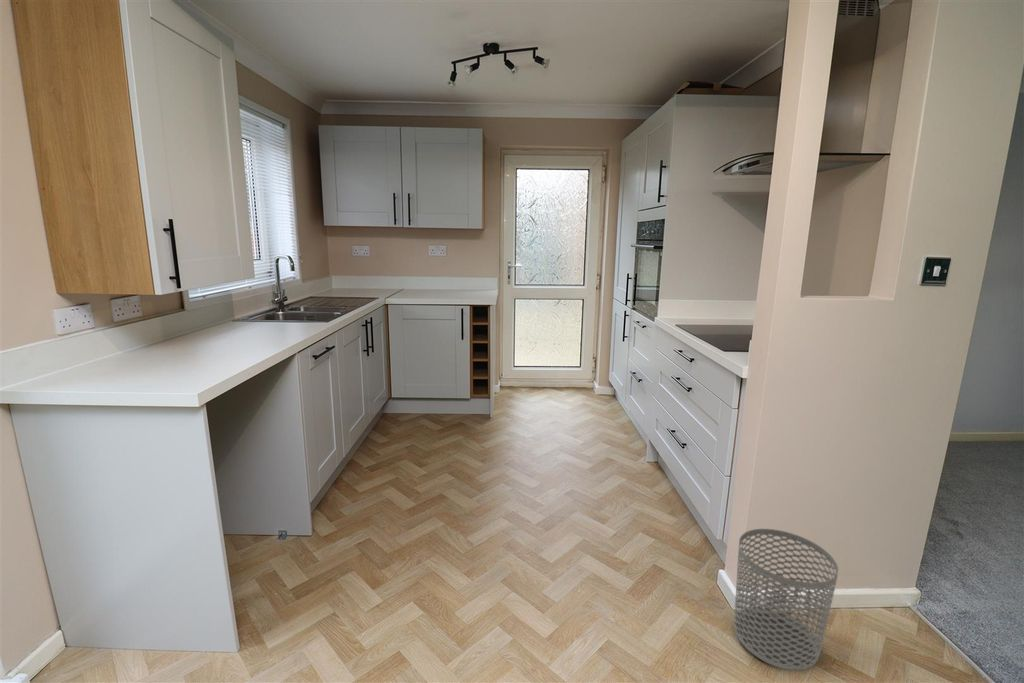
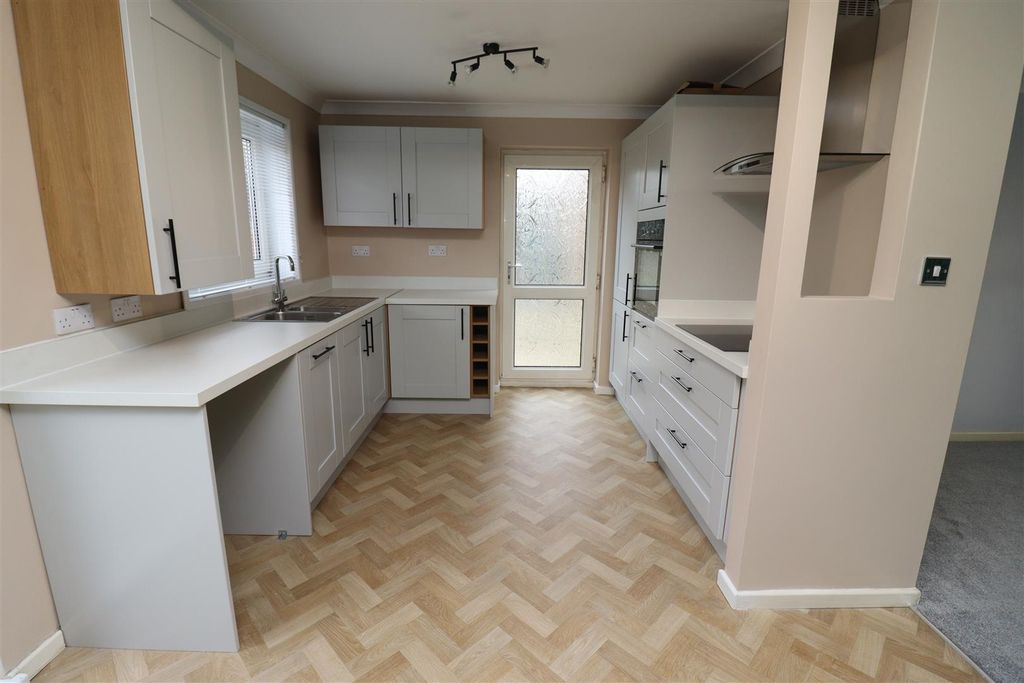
- waste bin [733,528,839,671]
